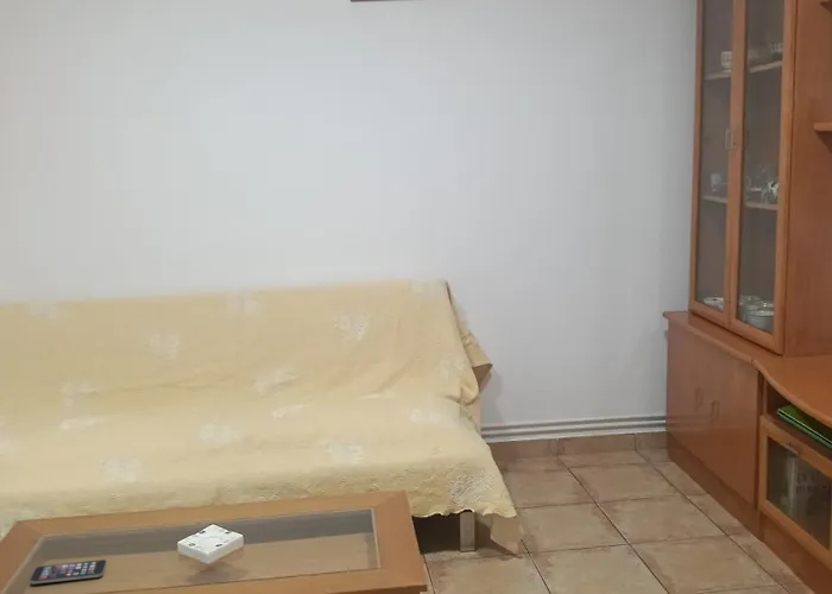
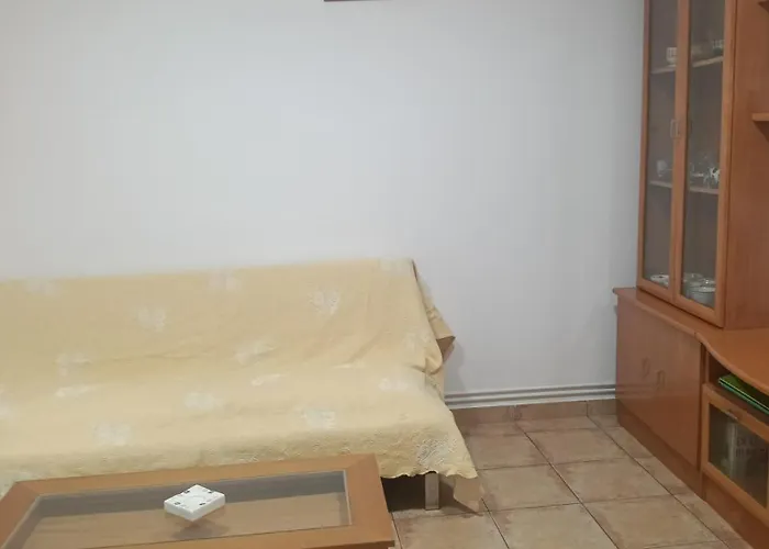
- smartphone [30,558,107,586]
